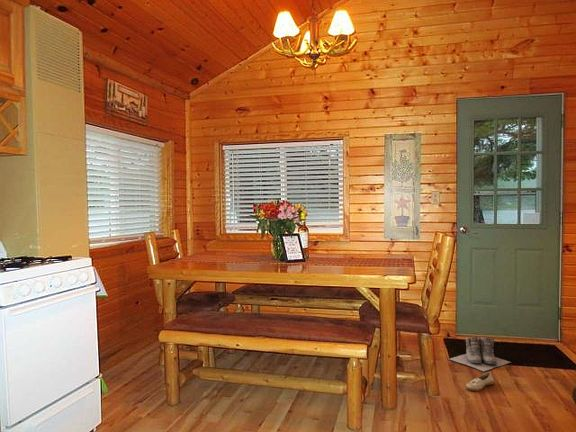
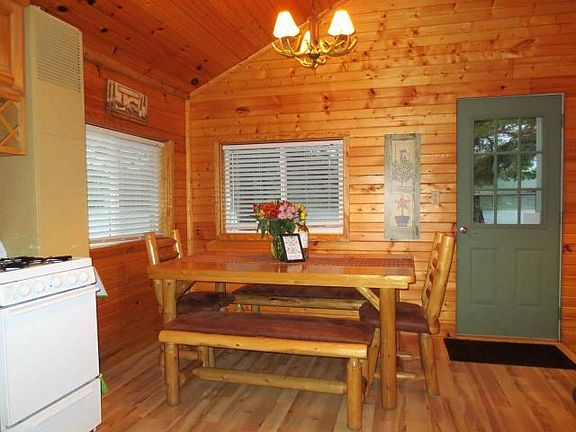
- shoe [465,371,495,392]
- boots [449,336,511,372]
